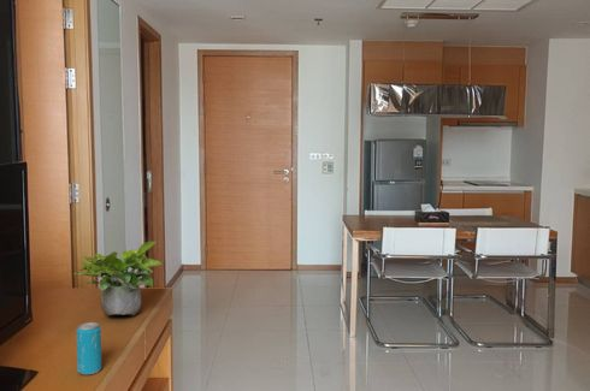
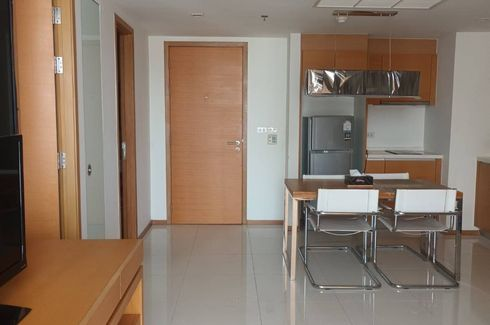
- beverage can [76,321,102,375]
- potted plant [72,239,163,318]
